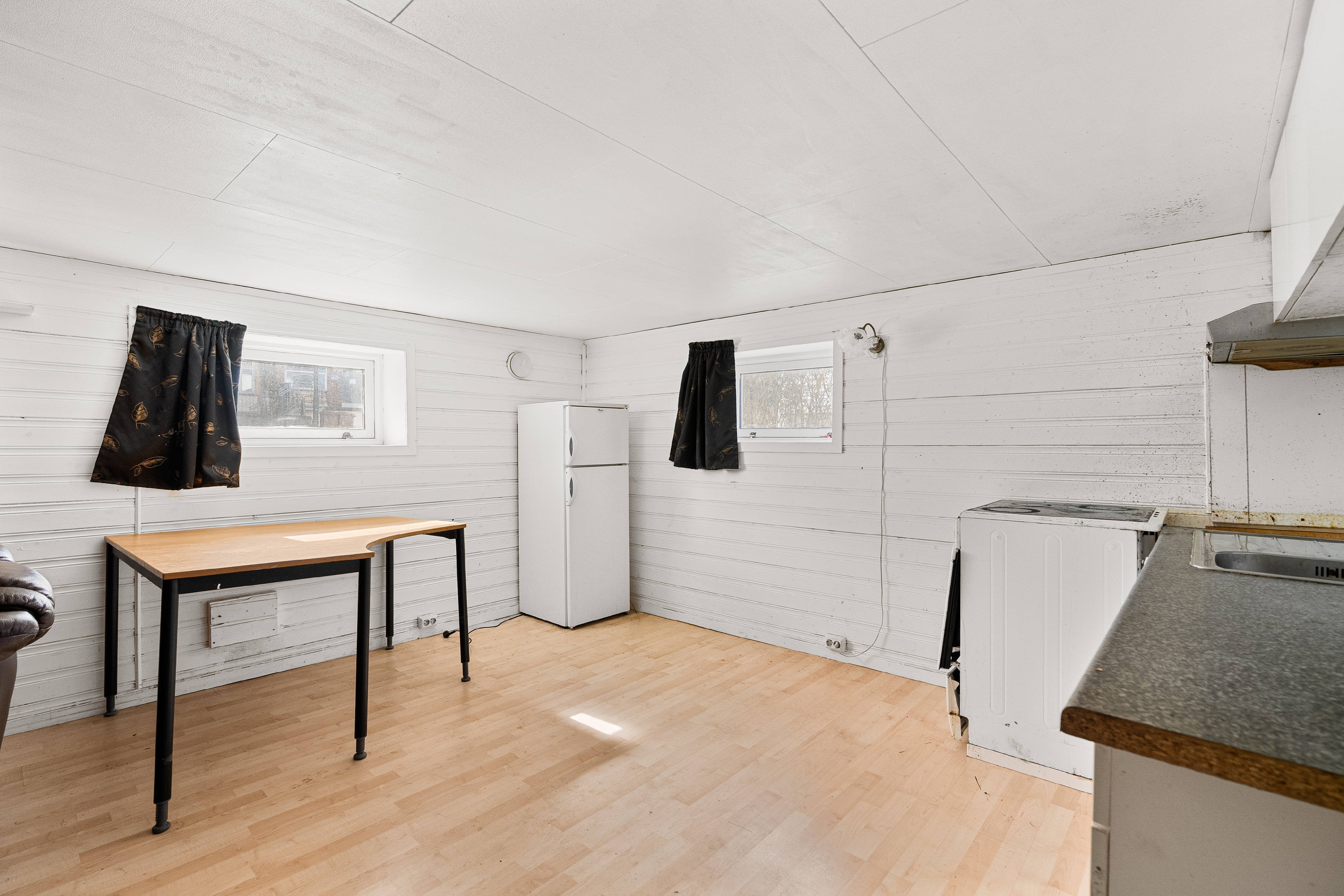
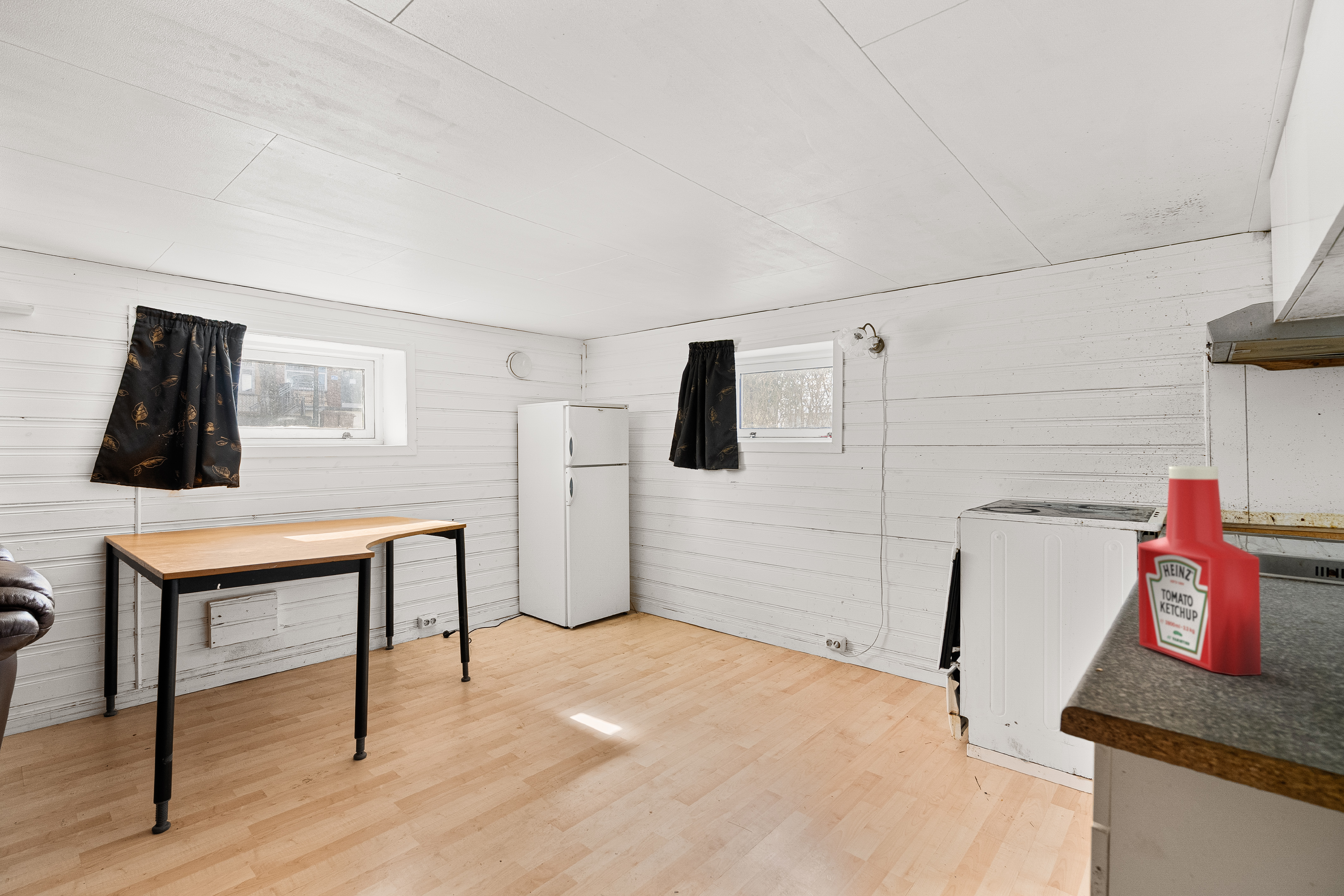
+ soap bottle [1138,466,1261,676]
